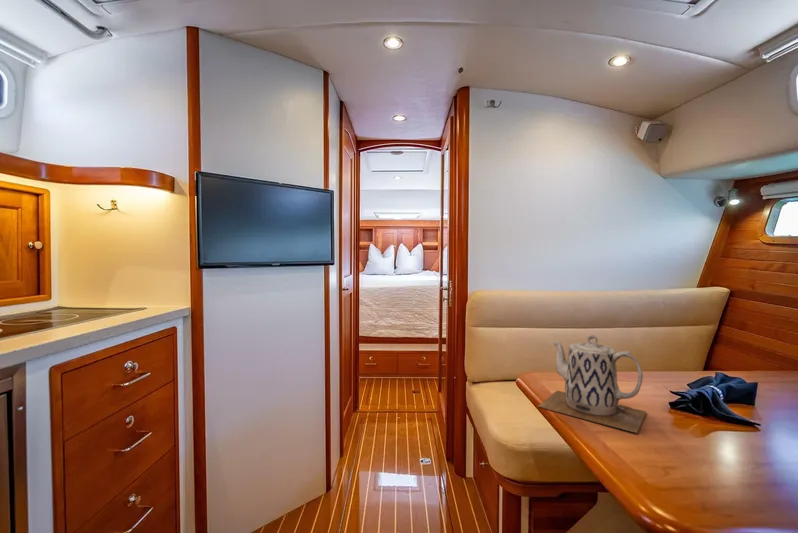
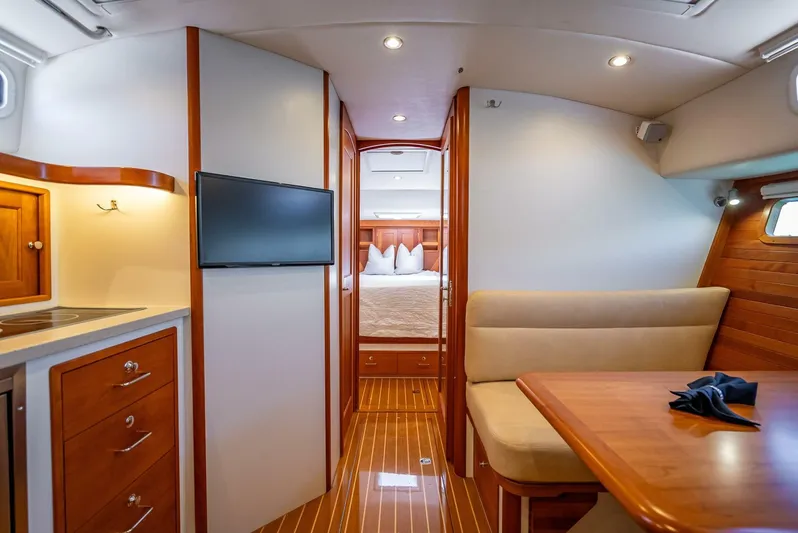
- teapot [538,334,647,434]
